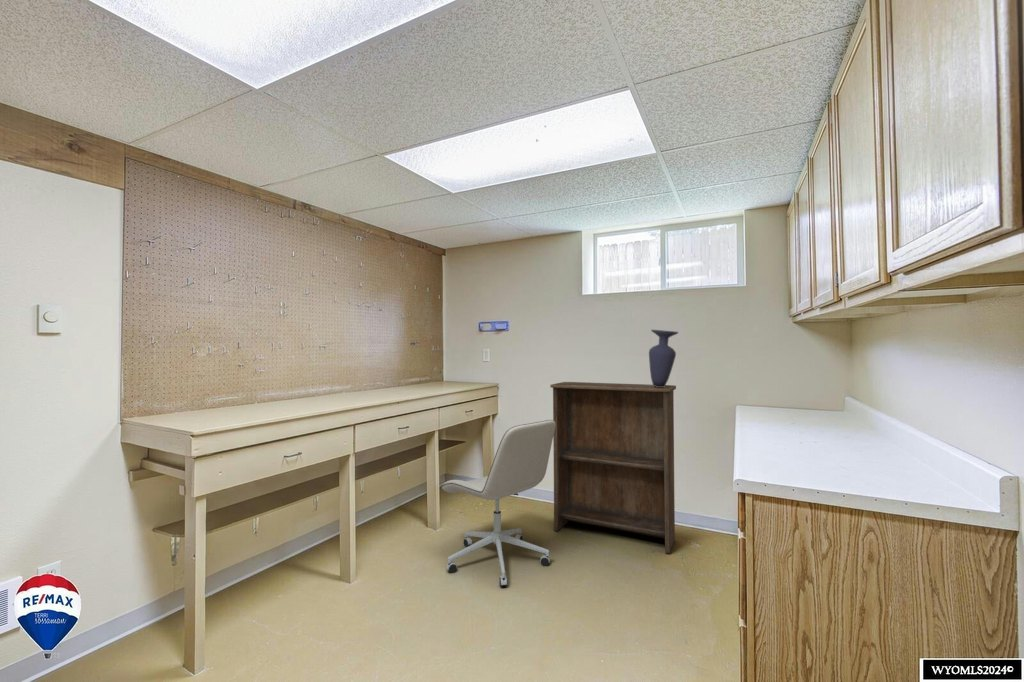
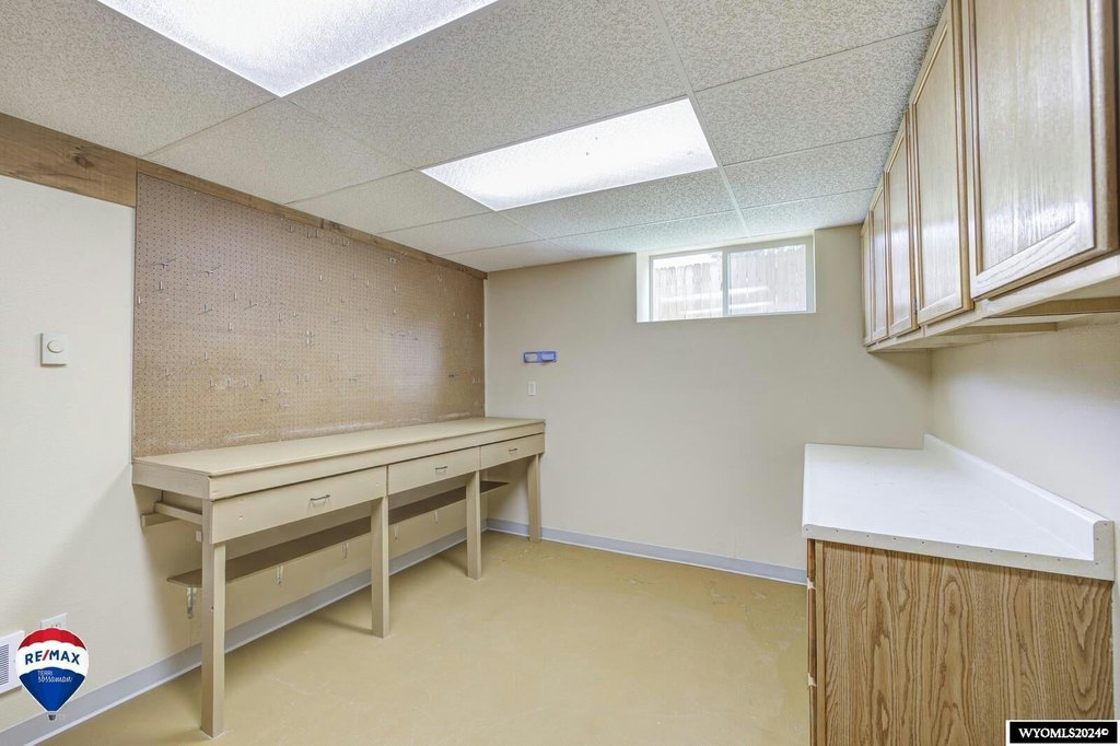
- bookshelf [549,381,677,554]
- vase [648,329,679,387]
- office chair [441,419,556,588]
